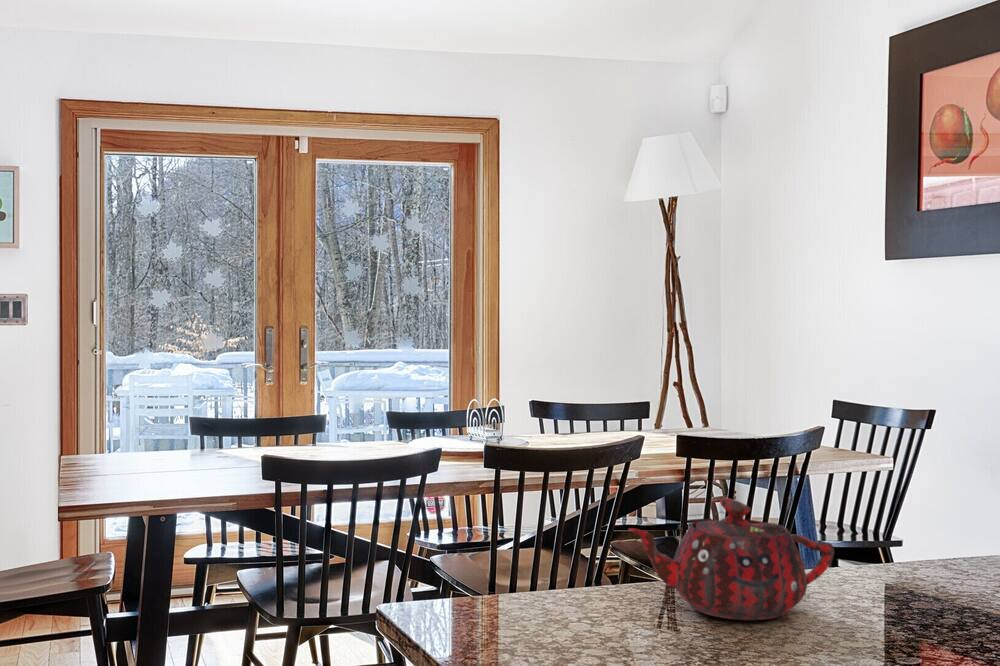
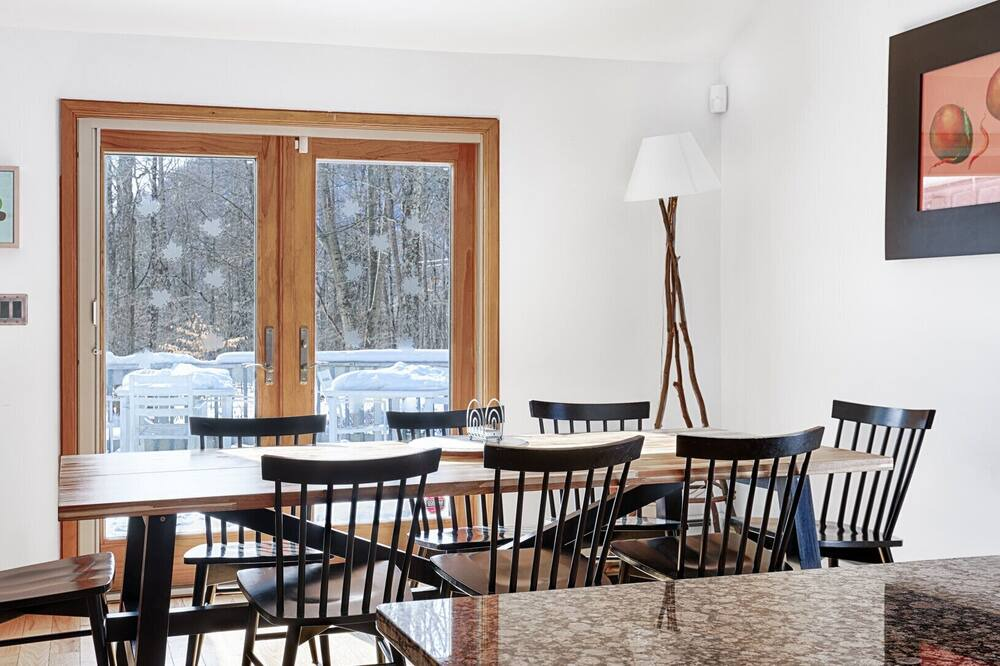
- teapot [627,497,835,621]
